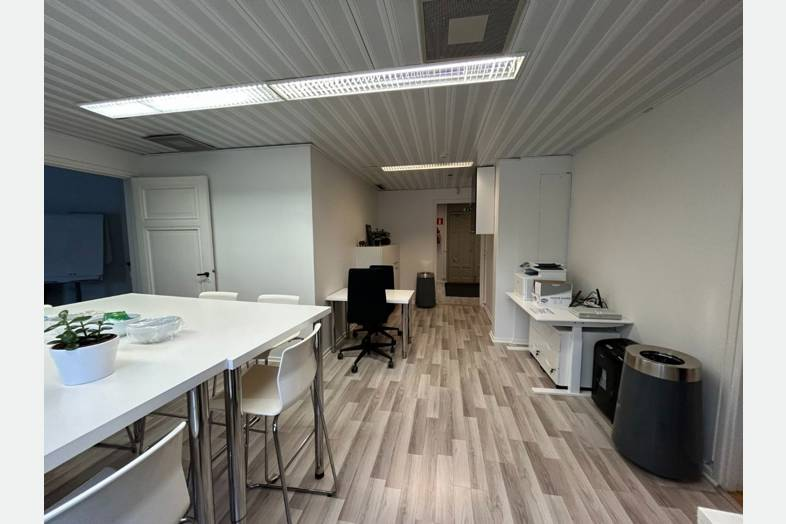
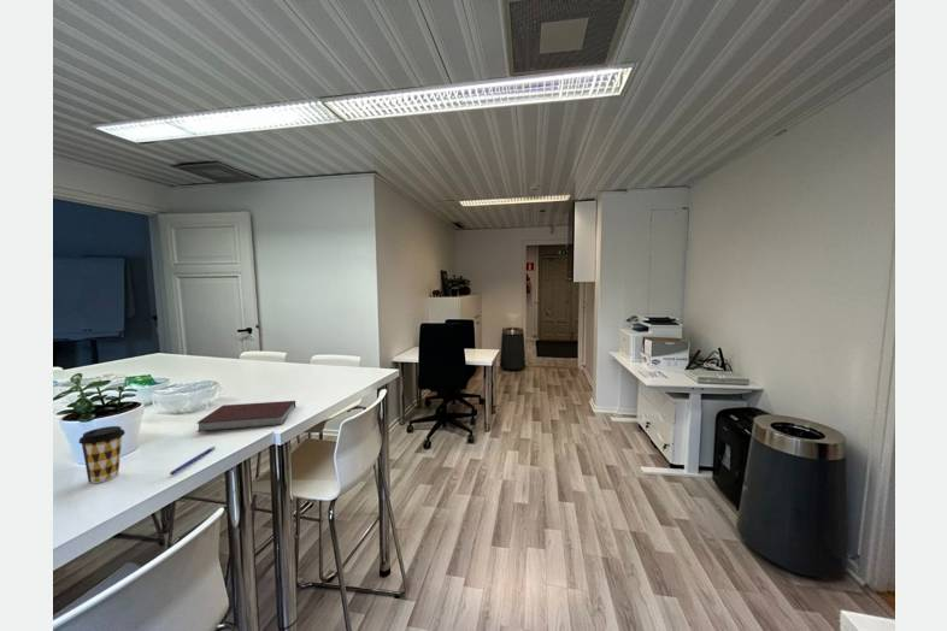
+ notebook [195,400,296,434]
+ coffee cup [77,425,127,484]
+ pen [169,446,217,477]
